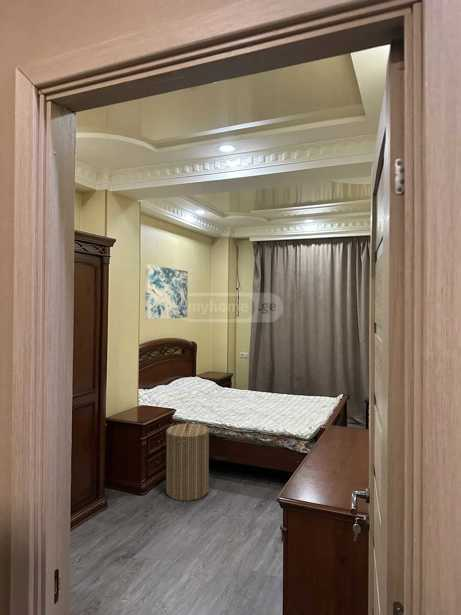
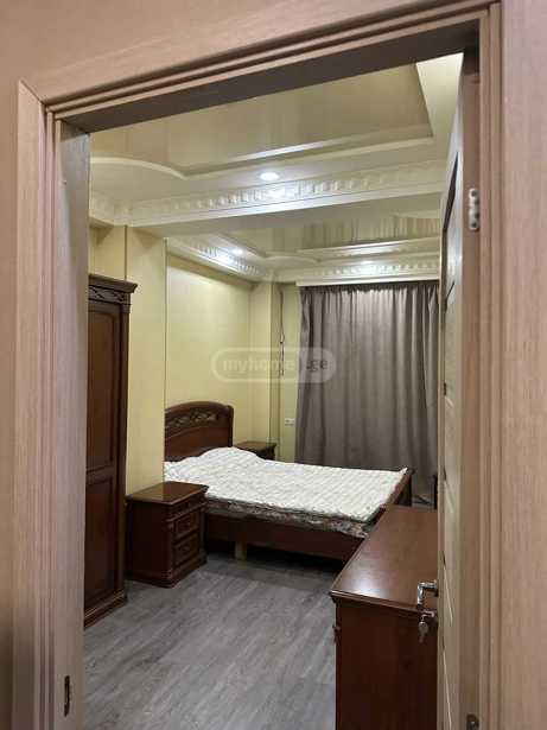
- laundry hamper [165,419,210,502]
- wall art [144,264,189,320]
